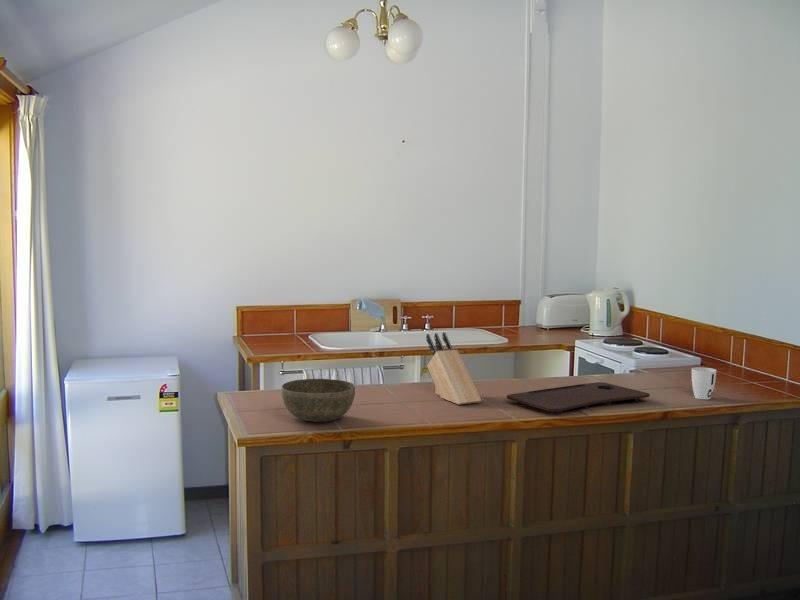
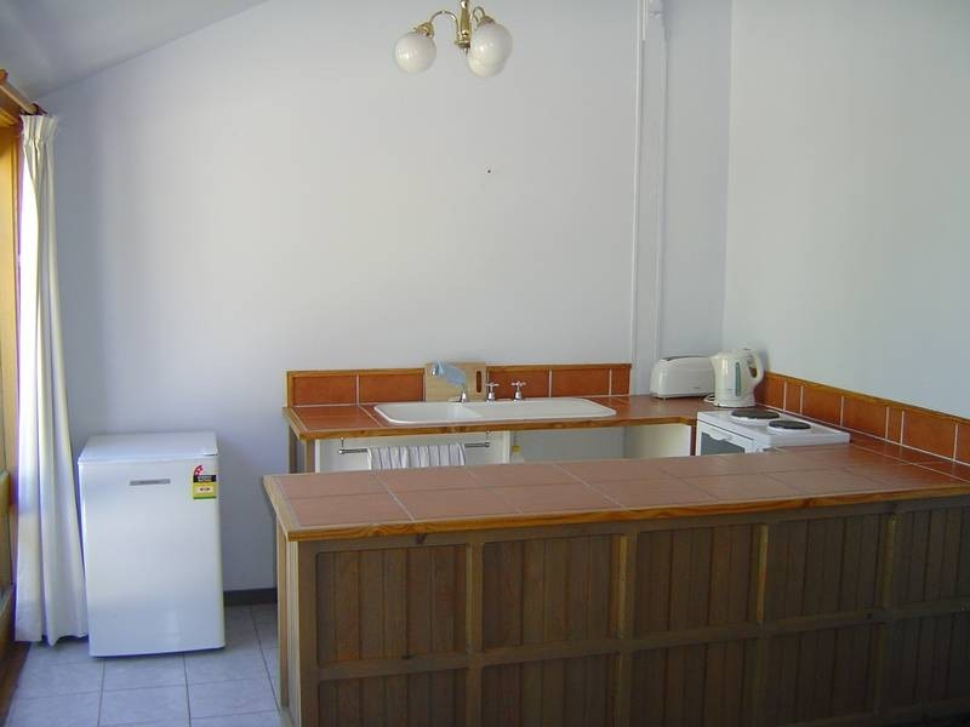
- cutting board [506,381,651,415]
- cup [691,366,717,400]
- bowl [281,378,356,423]
- knife block [425,331,482,406]
